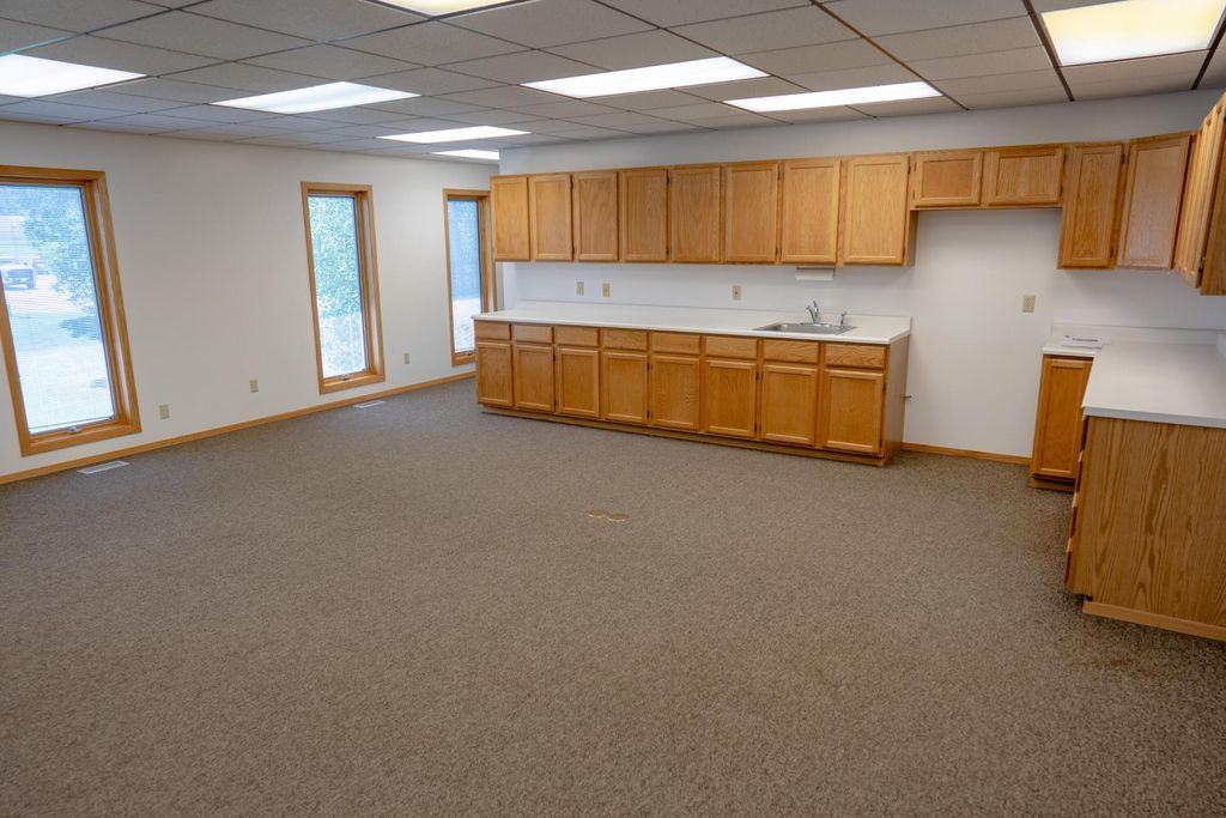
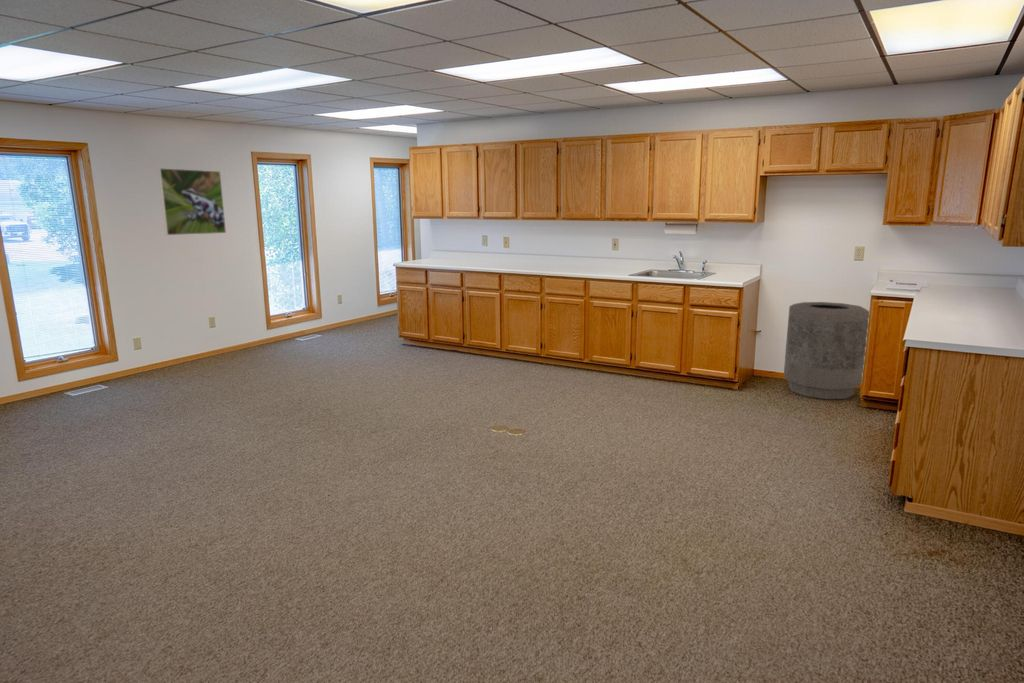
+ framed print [157,167,227,236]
+ trash can [783,301,870,400]
